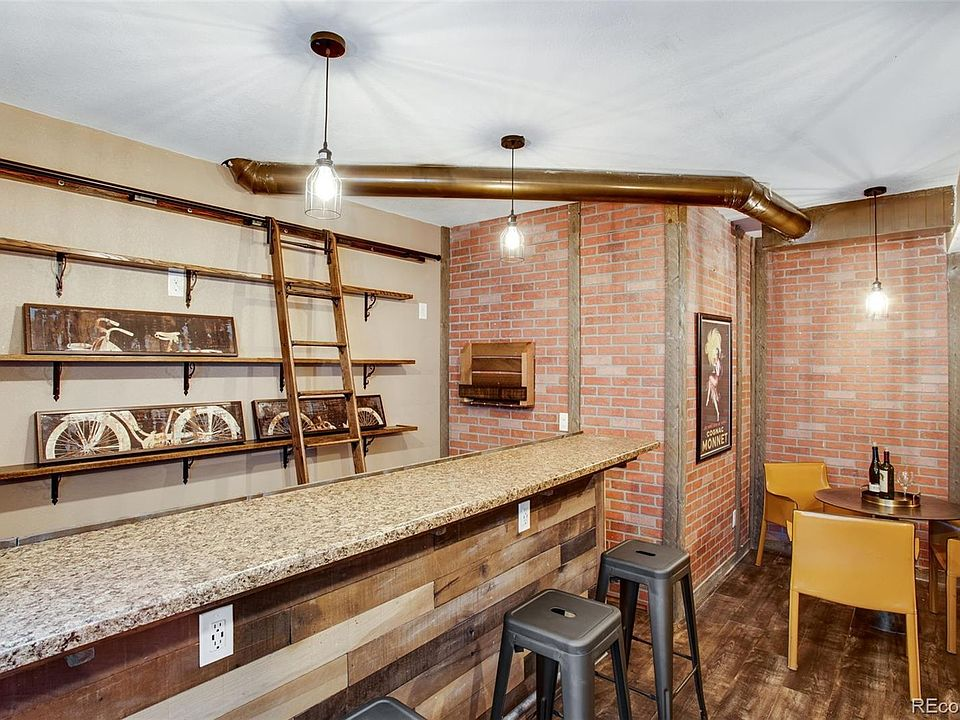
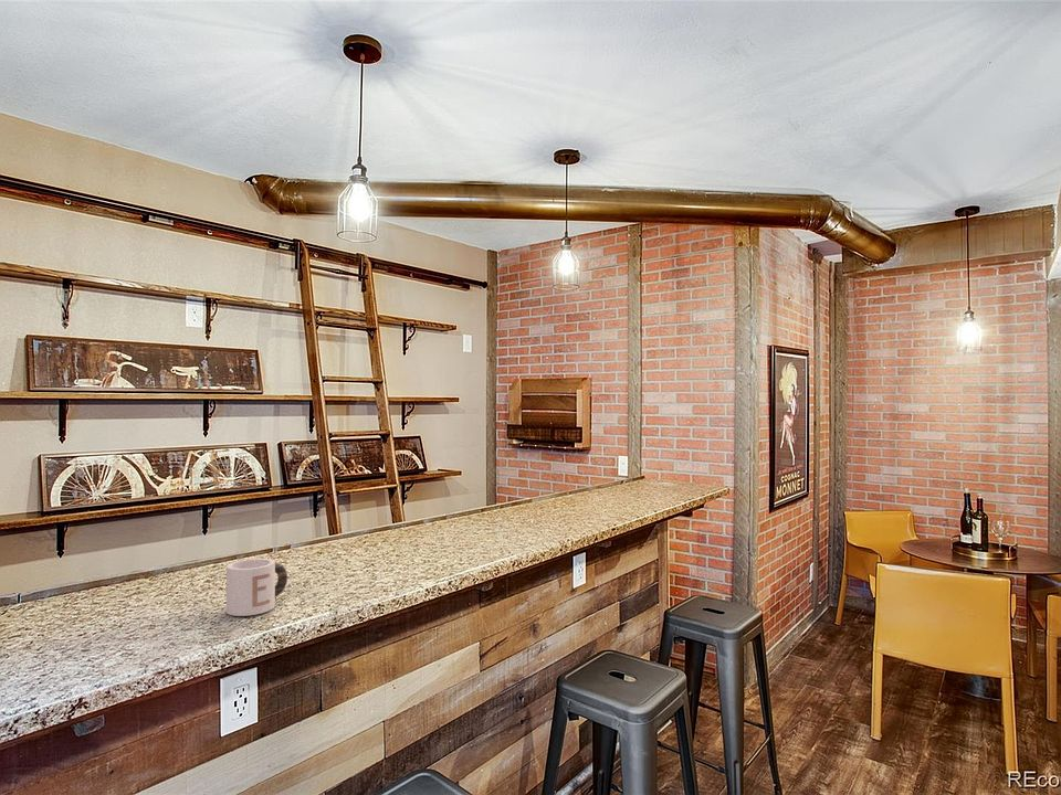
+ mug [225,558,288,617]
